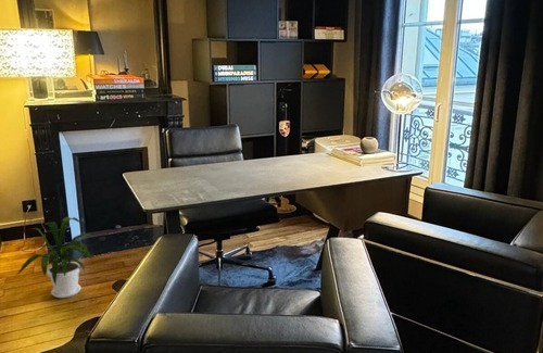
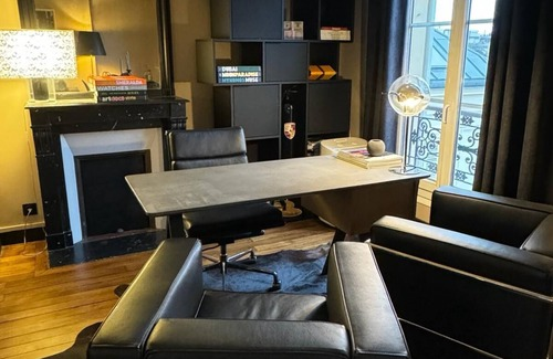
- house plant [15,216,93,299]
